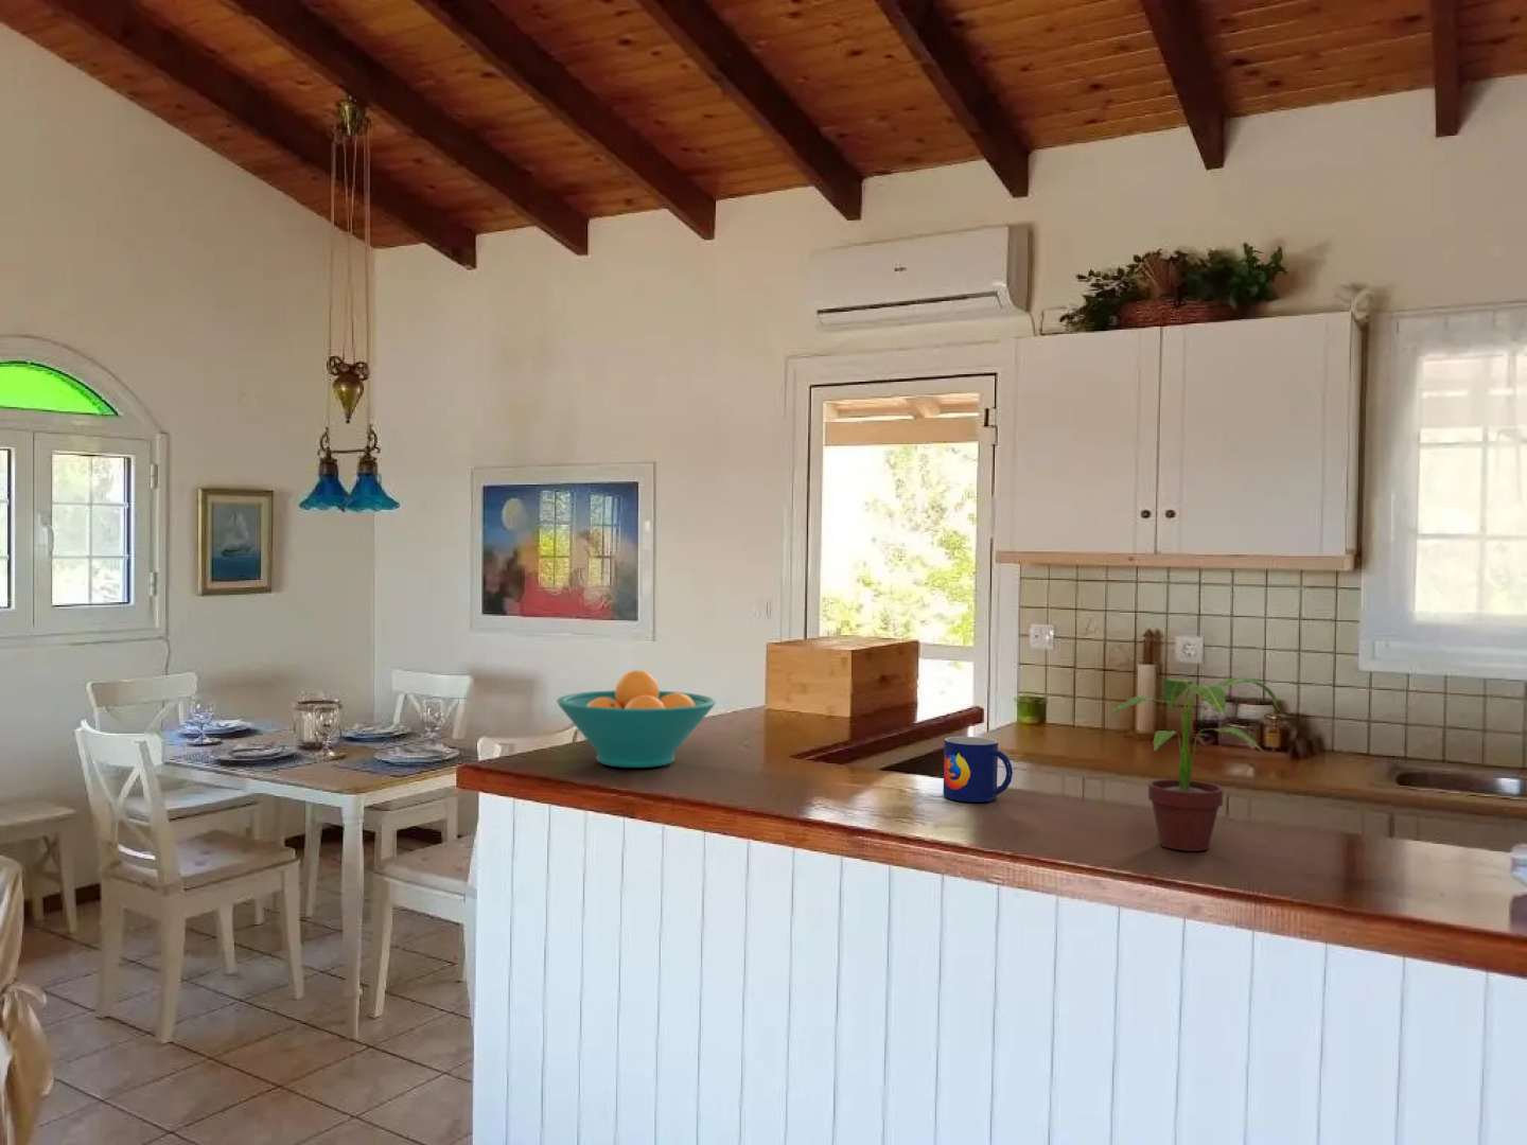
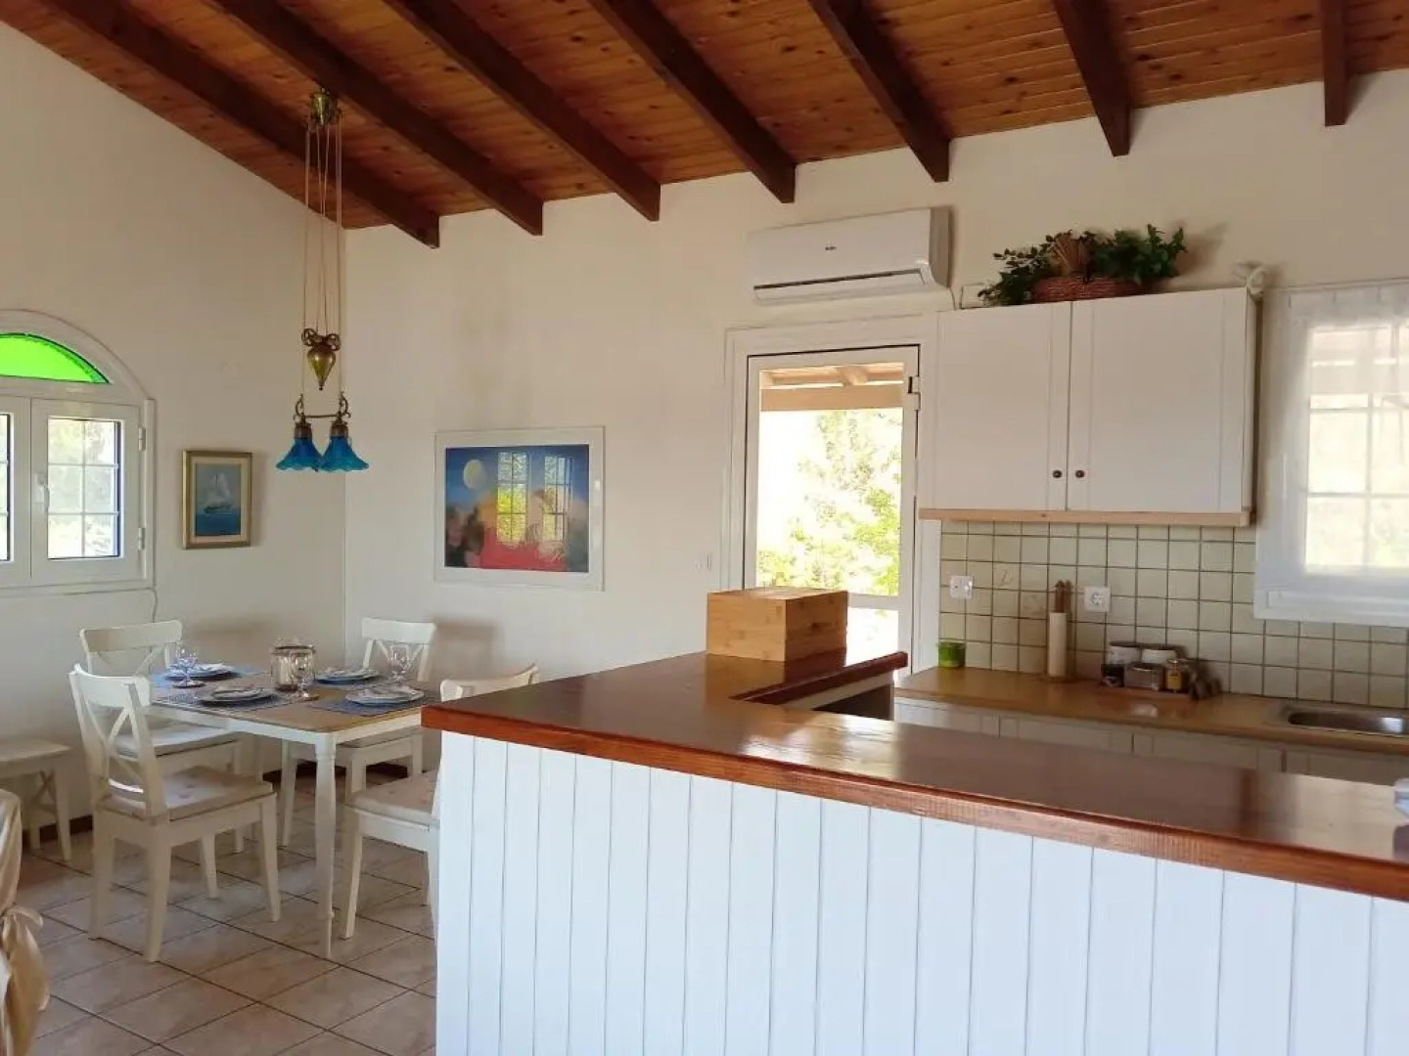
- potted plant [1107,676,1281,853]
- mug [941,736,1014,803]
- fruit bowl [555,669,717,769]
